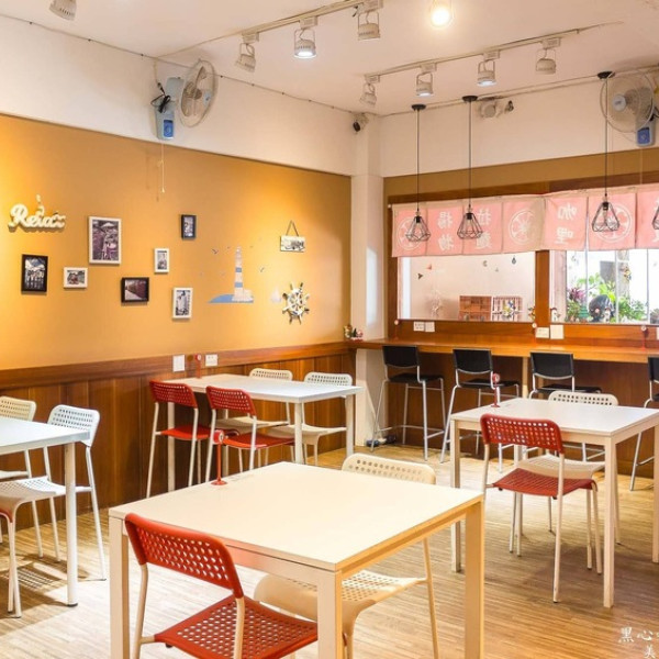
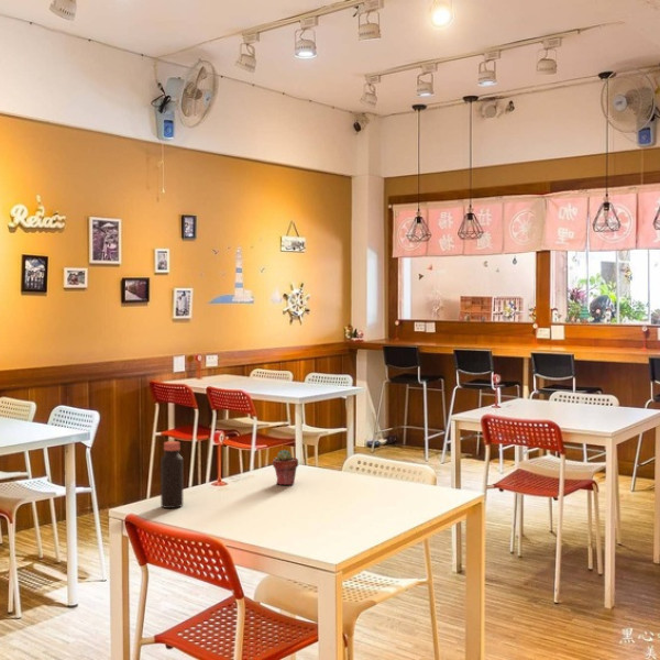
+ bottle [160,440,184,509]
+ potted succulent [272,449,299,486]
